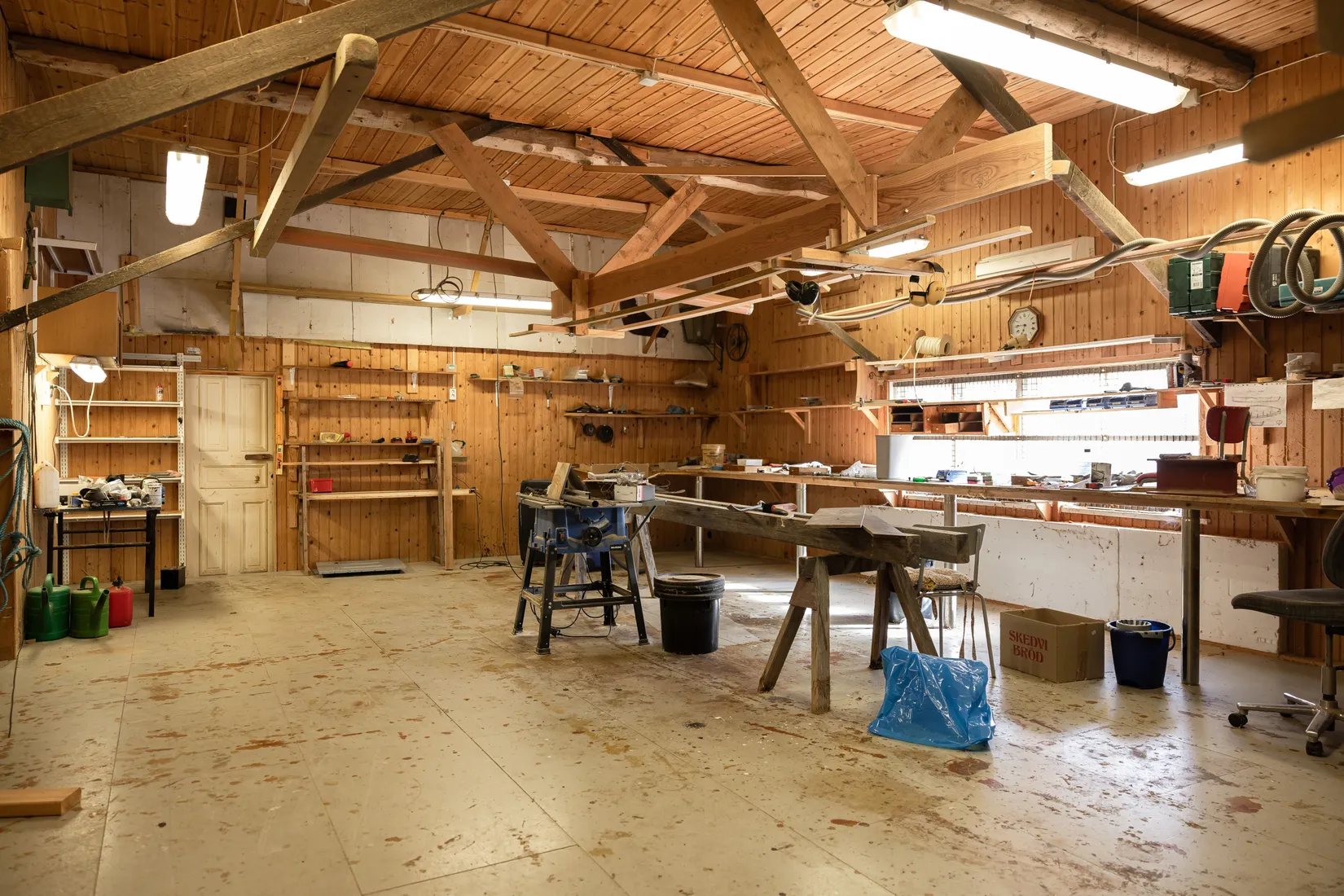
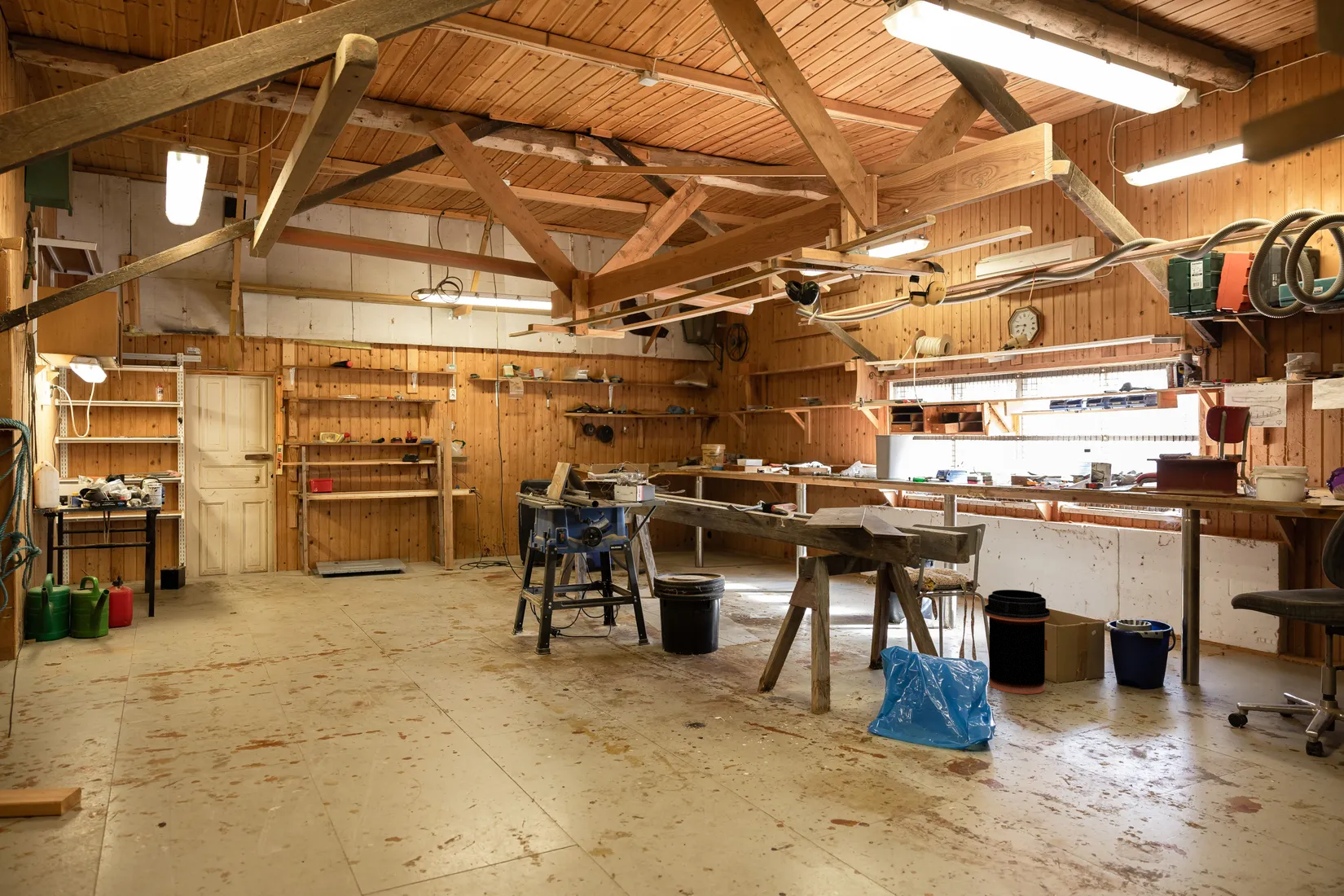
+ trash can [984,589,1051,695]
